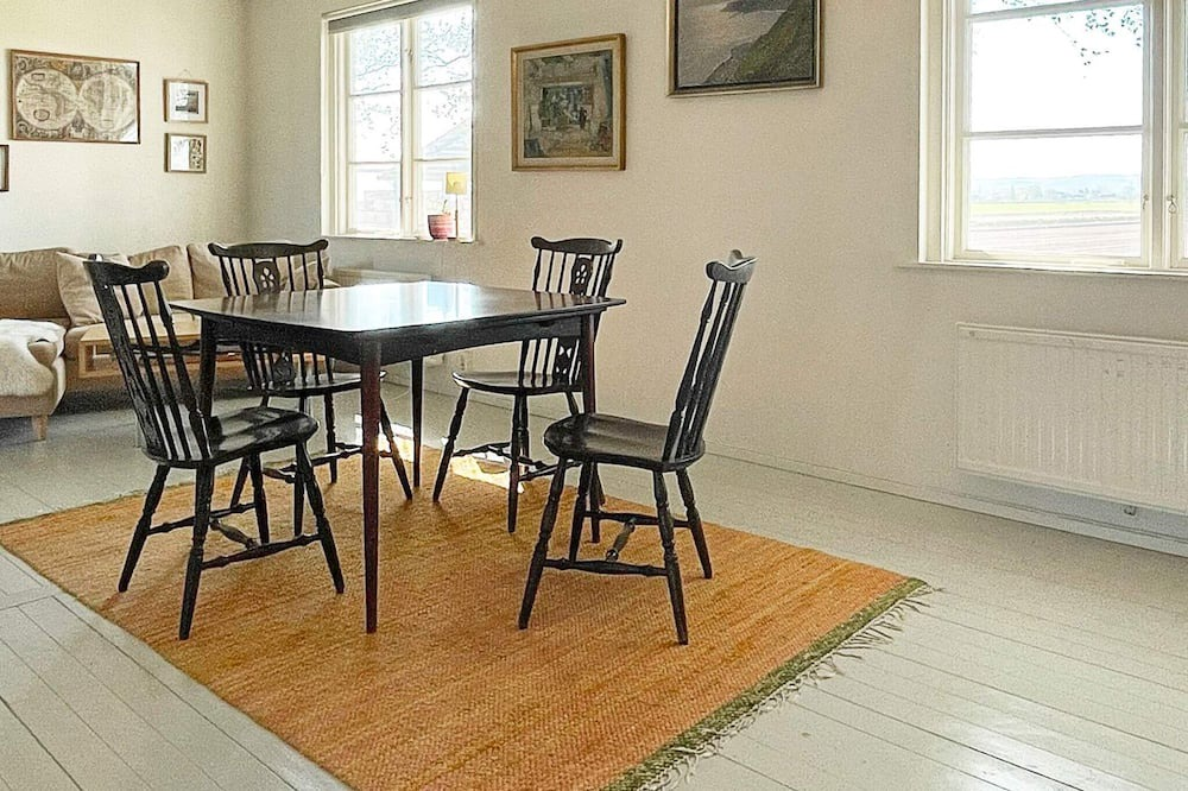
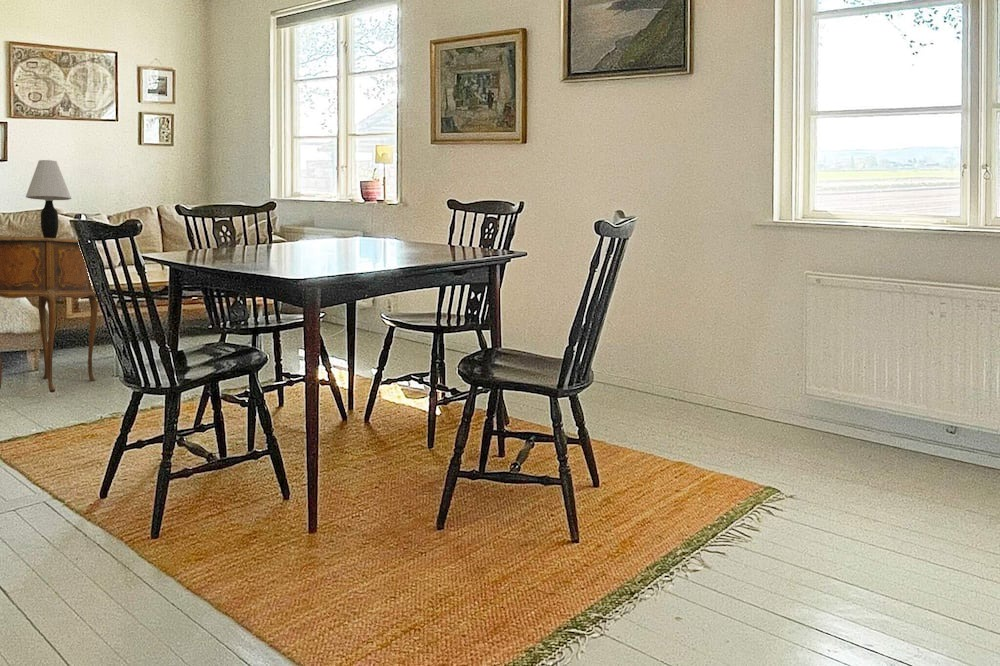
+ side table [0,236,99,394]
+ table lamp [25,159,72,238]
